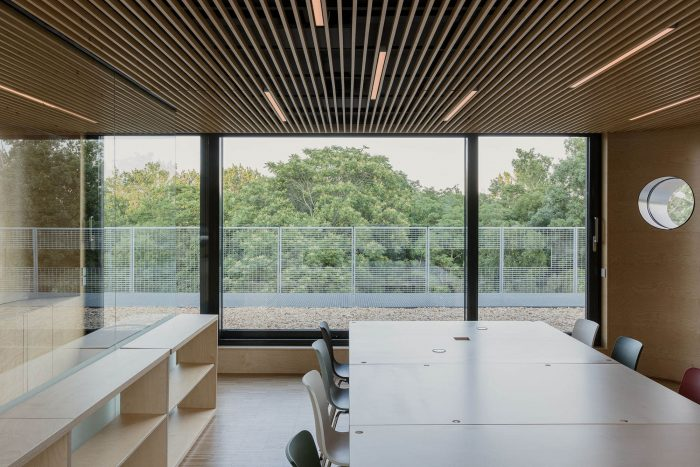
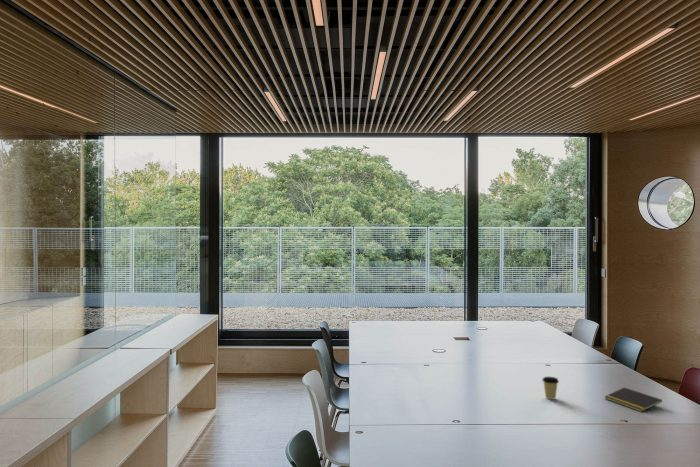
+ coffee cup [541,376,560,401]
+ notepad [603,387,663,413]
